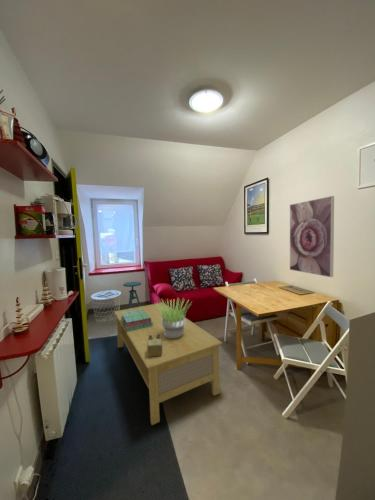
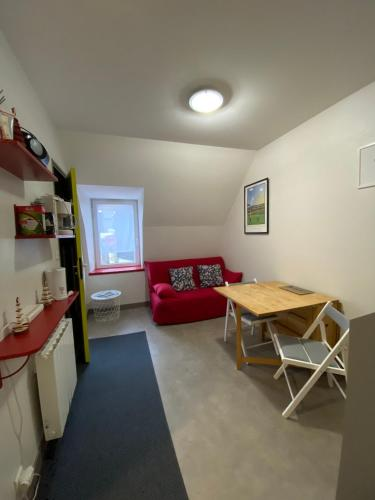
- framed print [289,195,335,278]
- decorative box [147,334,163,357]
- side table [122,281,142,309]
- potted plant [154,297,192,338]
- coffee table [113,301,223,426]
- stack of books [120,309,153,332]
